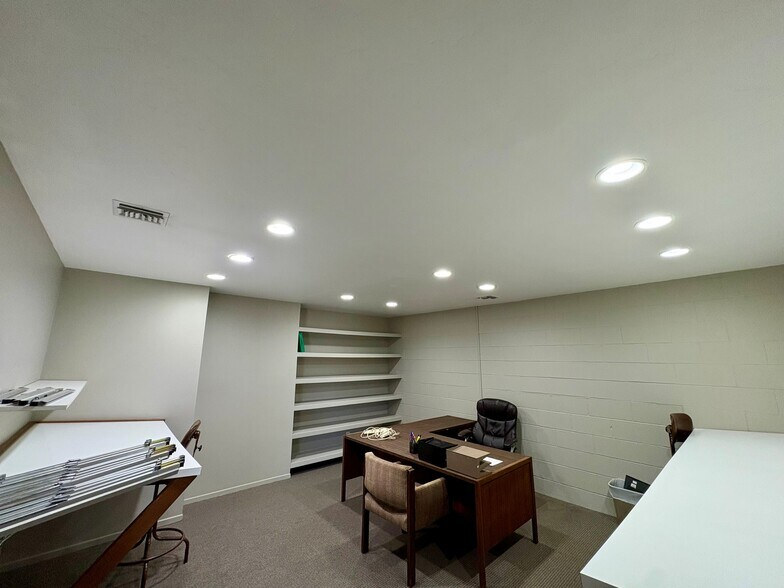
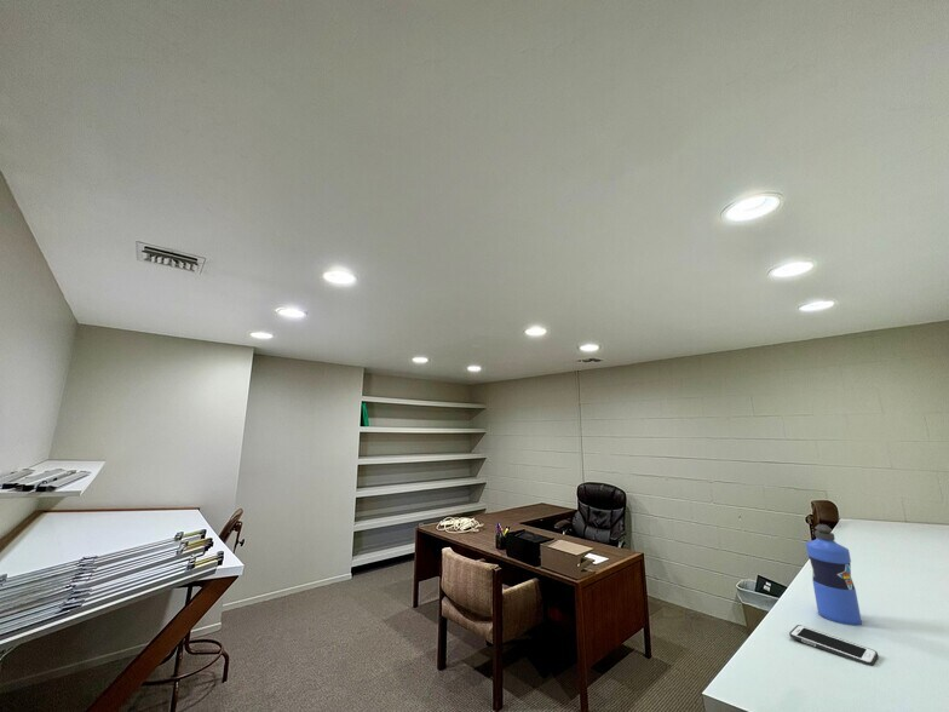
+ cell phone [788,624,879,667]
+ water bottle [805,523,863,626]
